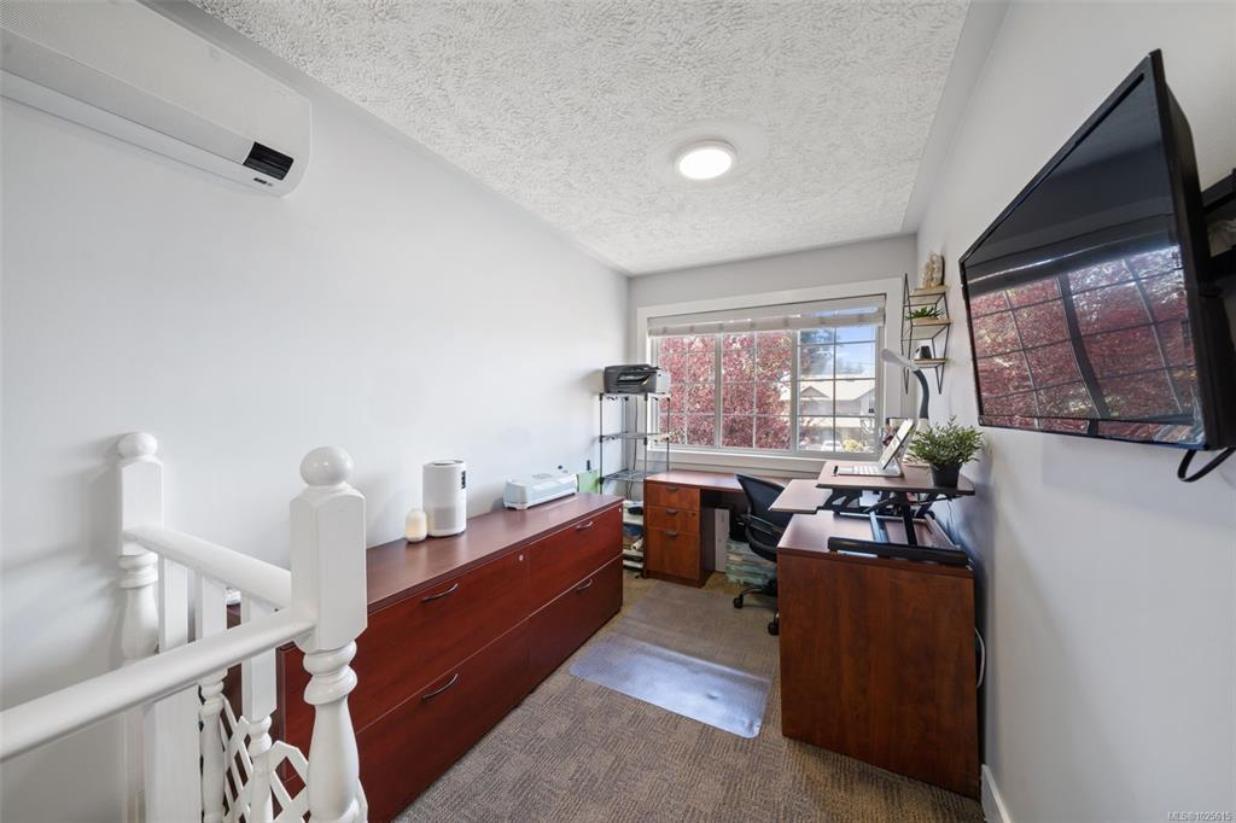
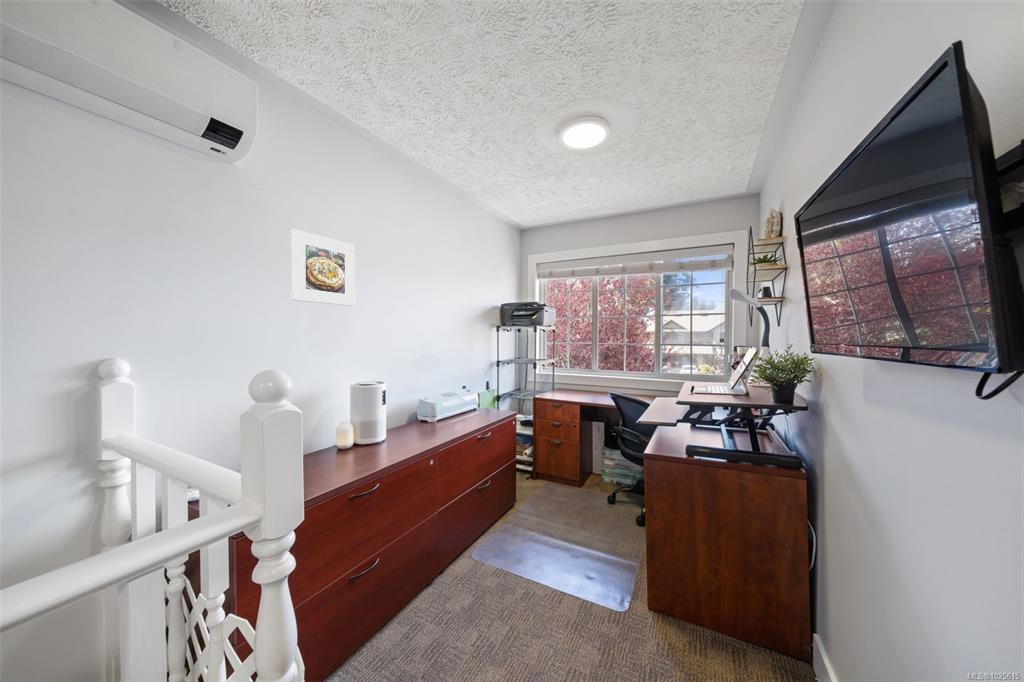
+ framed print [290,228,356,307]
